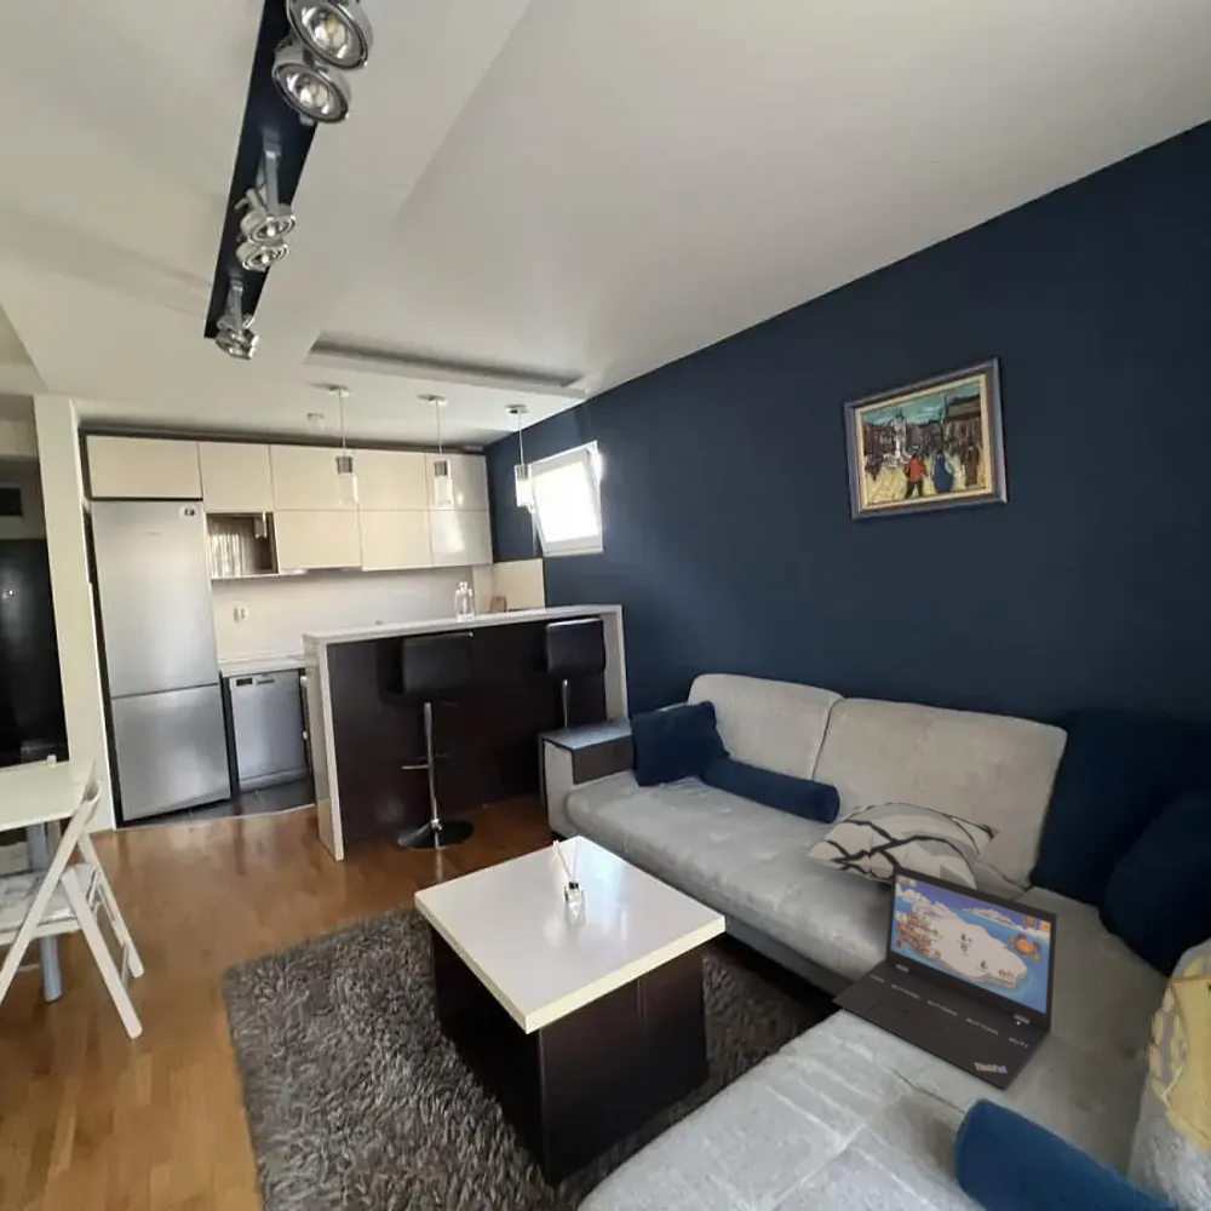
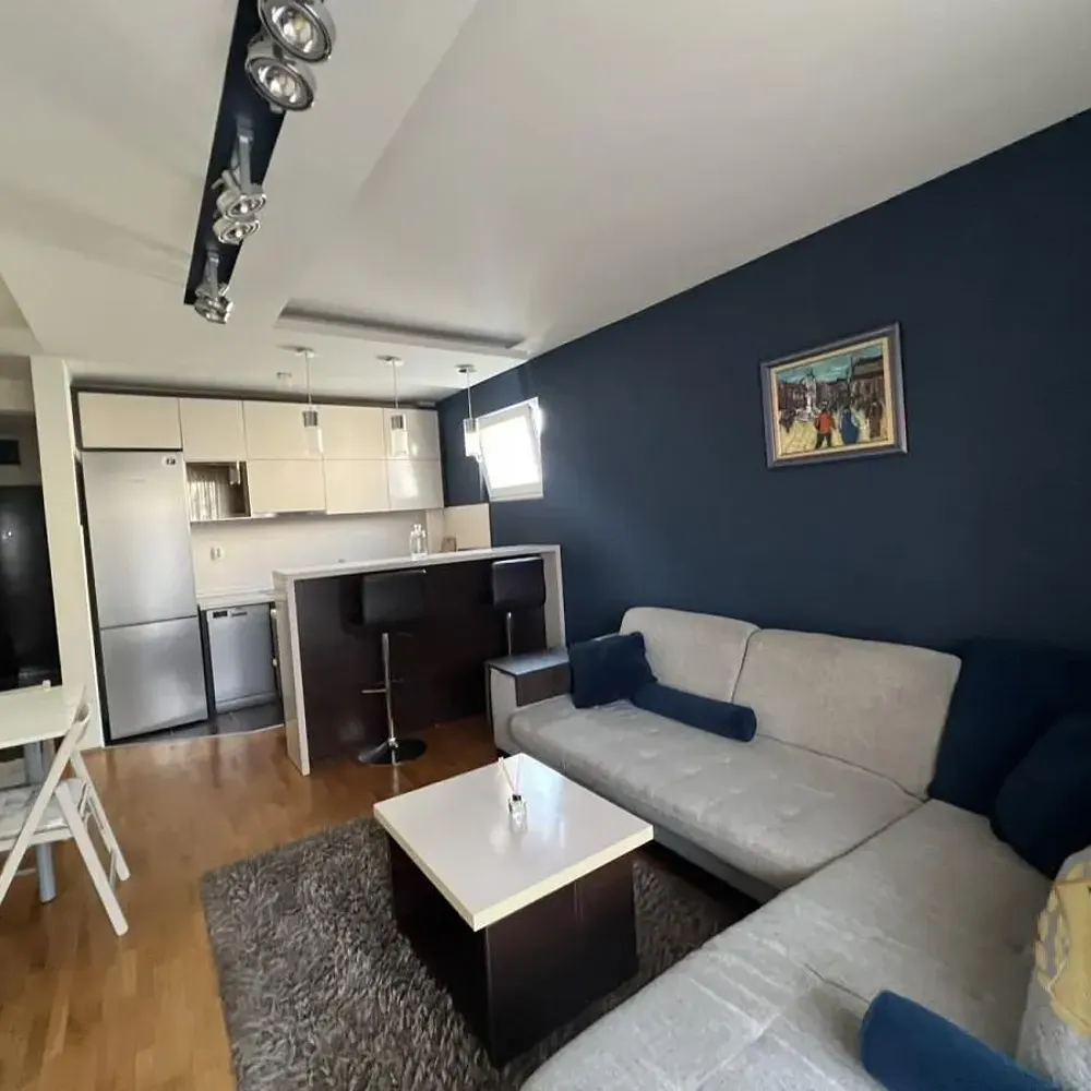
- decorative pillow [804,802,1003,889]
- laptop [831,865,1058,1091]
